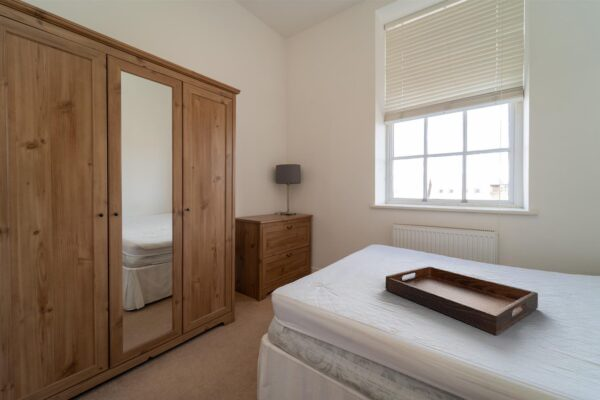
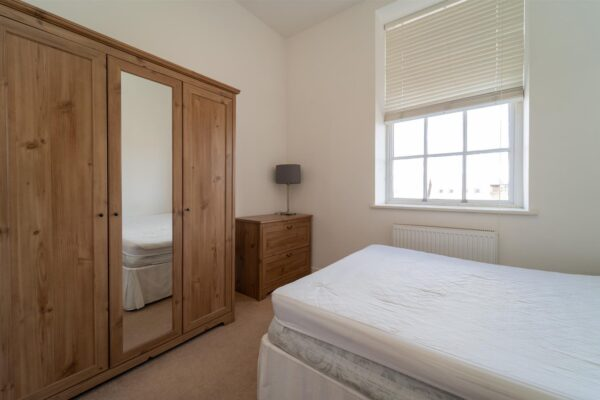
- serving tray [385,265,539,336]
